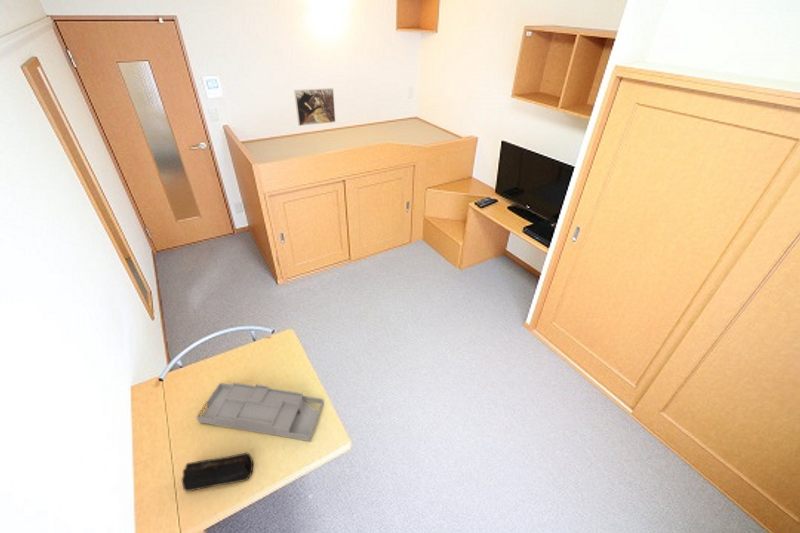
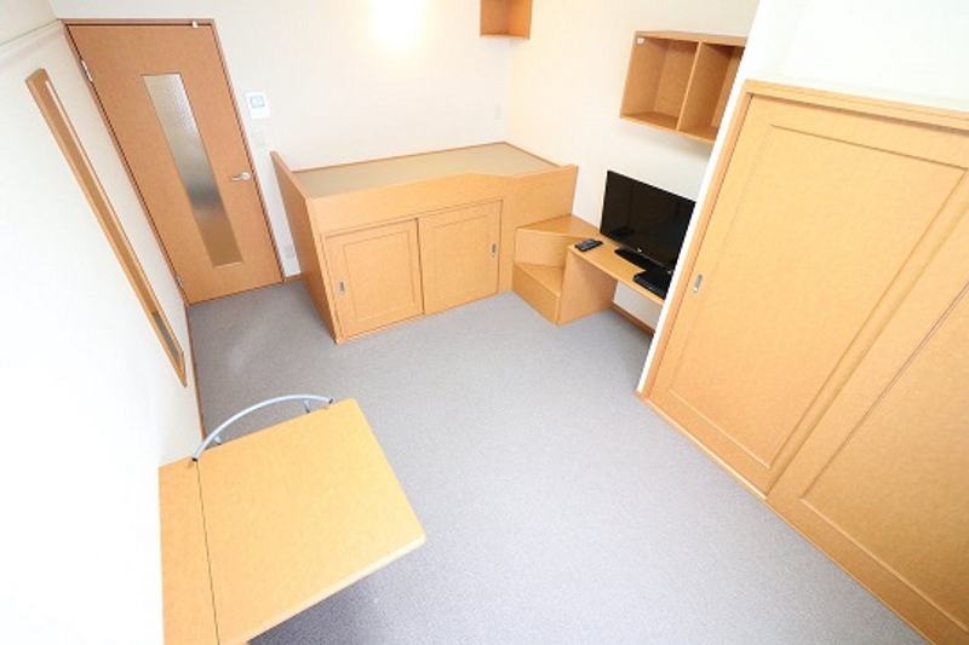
- desk organizer [195,382,325,442]
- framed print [293,87,336,127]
- pencil case [181,451,254,492]
